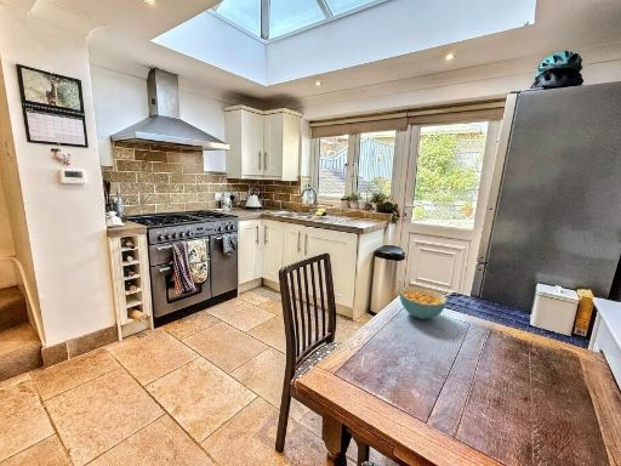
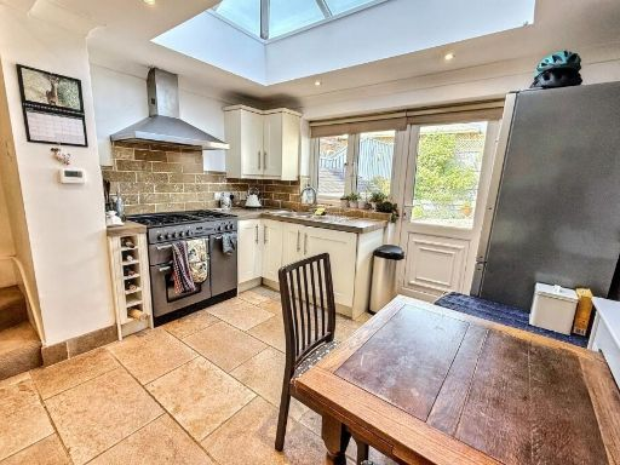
- cereal bowl [399,286,448,320]
